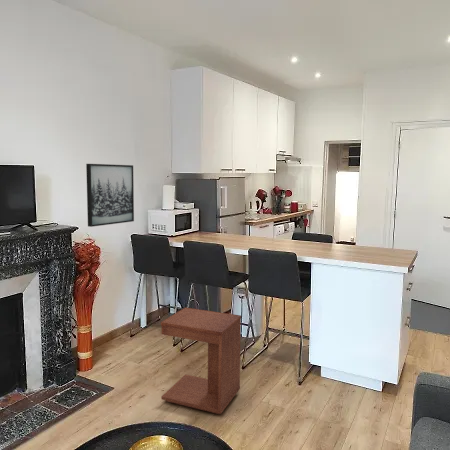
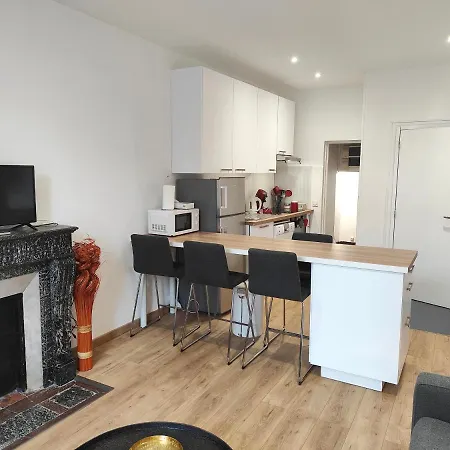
- wall art [85,163,135,228]
- side table [160,307,242,415]
